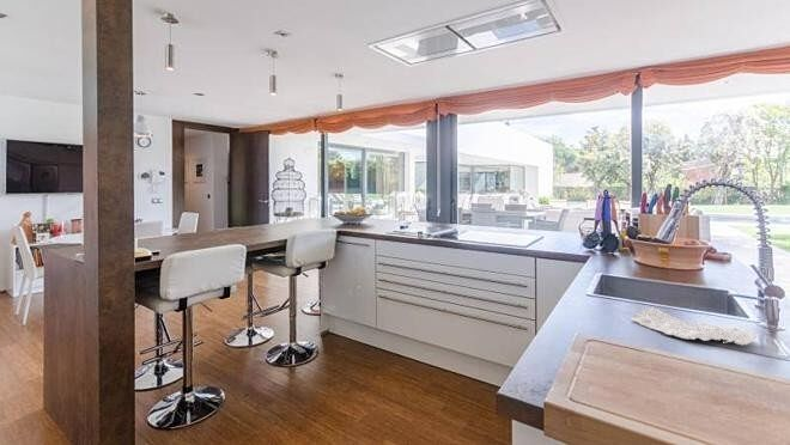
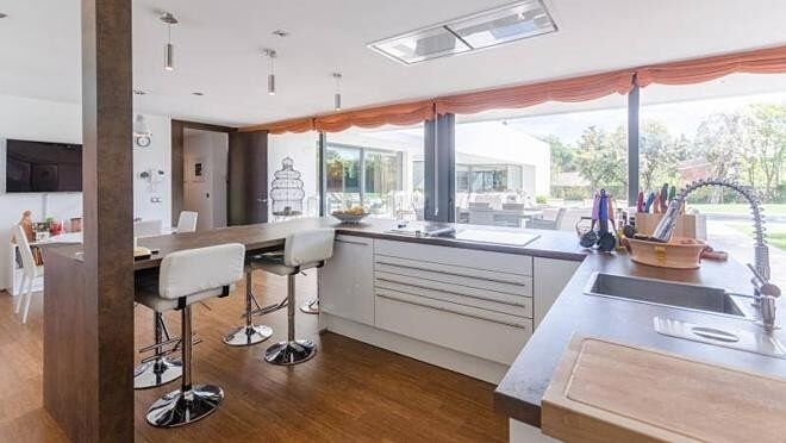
- dishrag [630,307,760,346]
